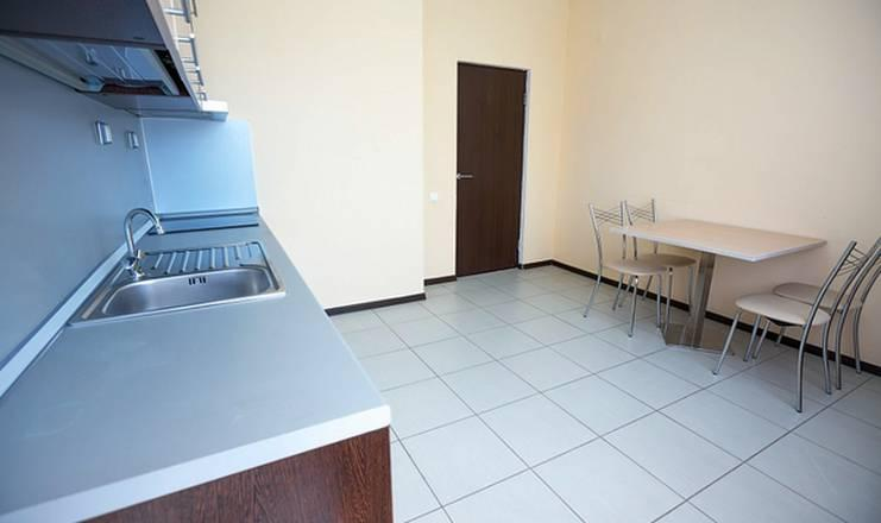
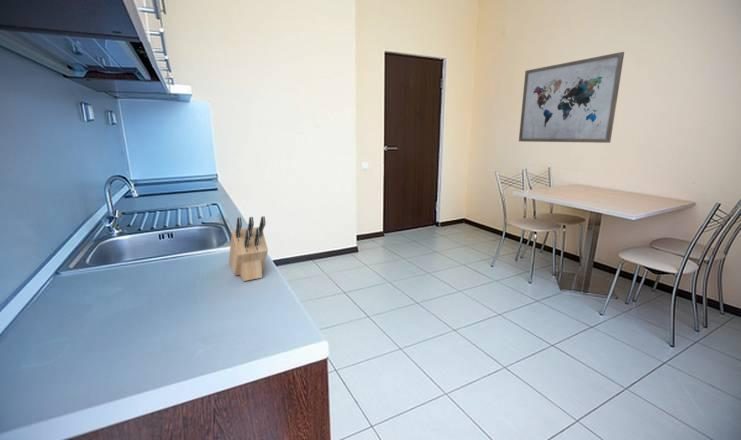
+ wall art [518,51,625,144]
+ knife block [228,215,269,282]
